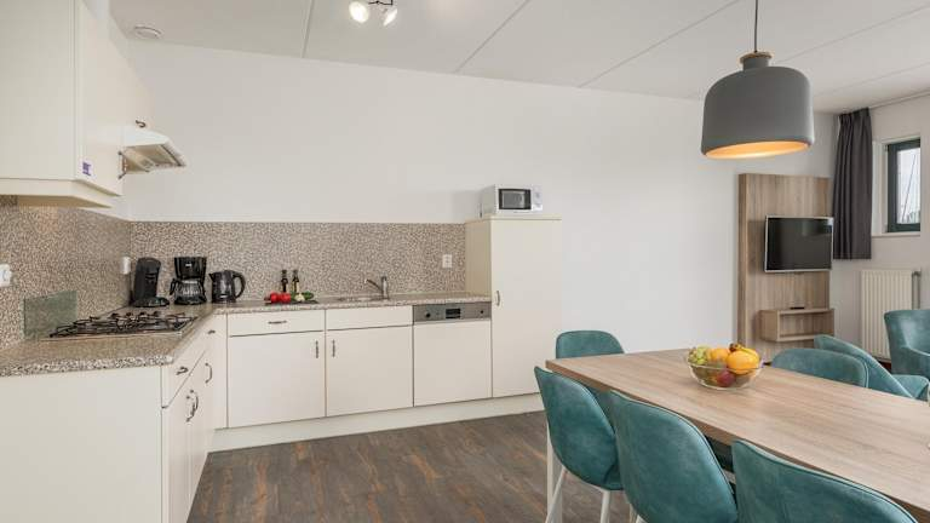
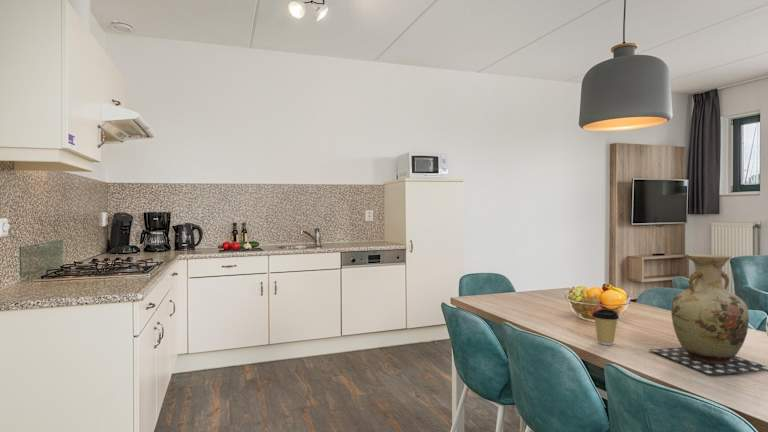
+ vase [648,253,768,376]
+ coffee cup [591,308,620,346]
